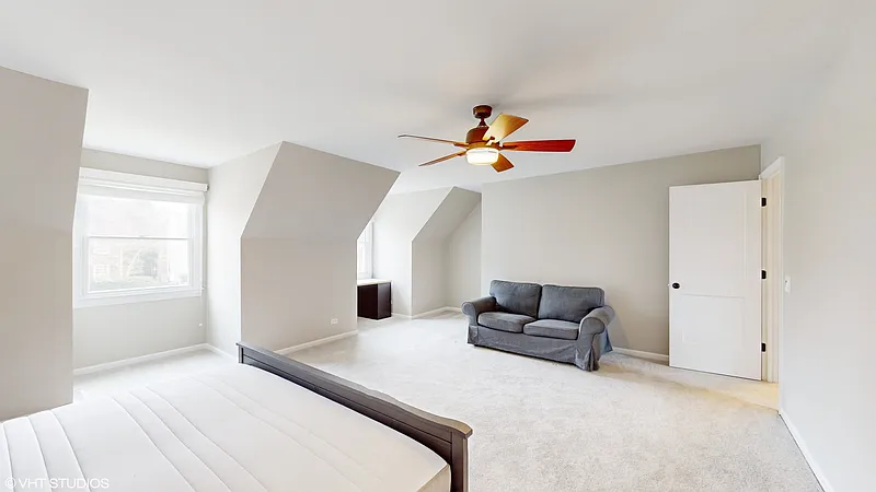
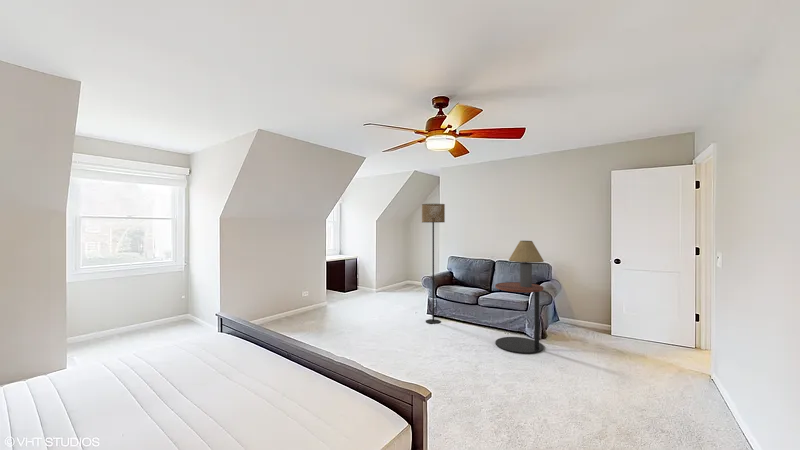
+ table lamp [508,240,545,287]
+ side table [494,281,545,354]
+ floor lamp [421,203,446,325]
